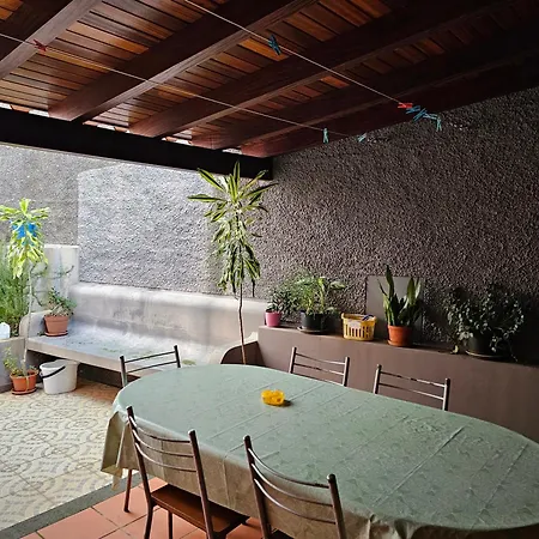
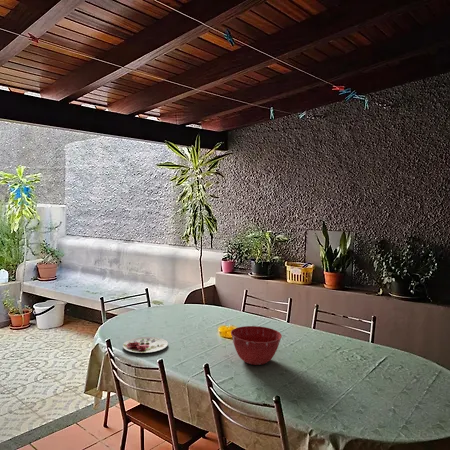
+ mixing bowl [230,325,283,366]
+ plate [122,336,169,354]
